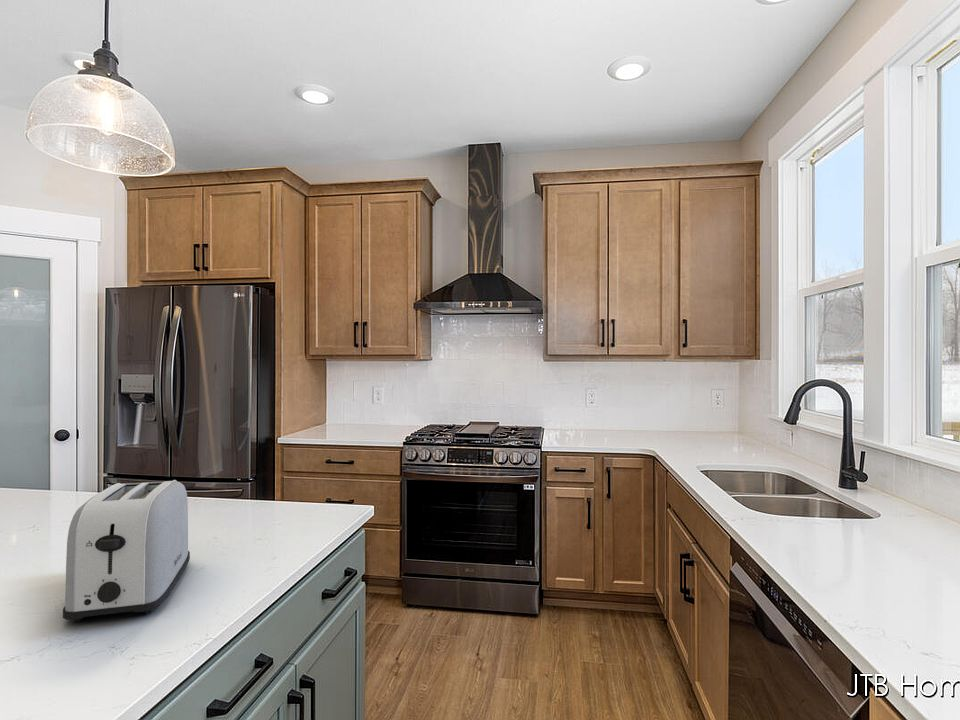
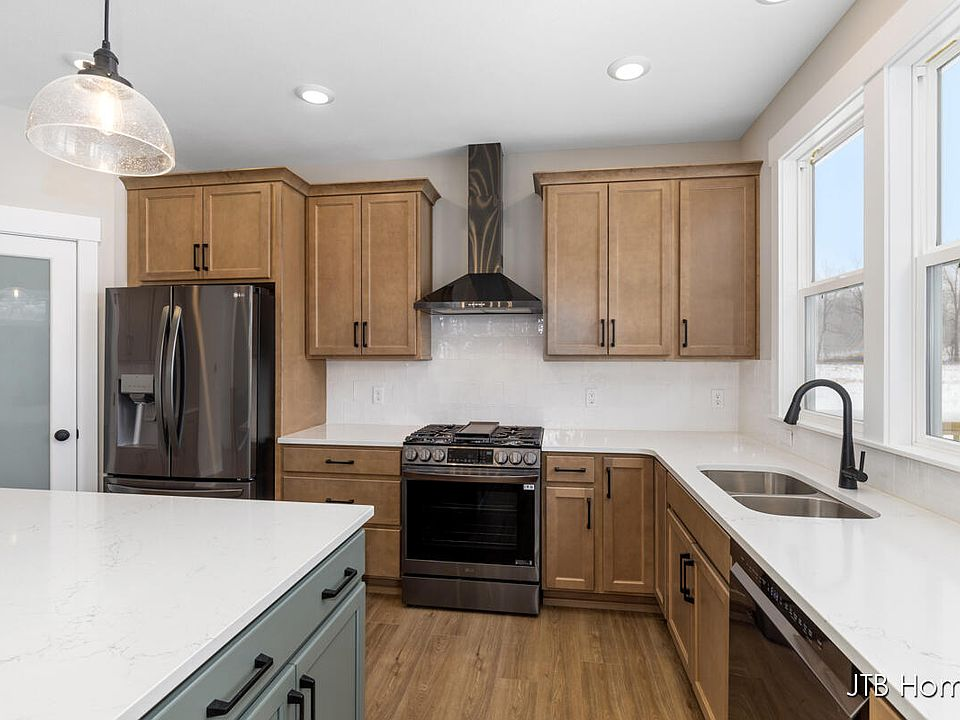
- toaster [62,479,191,623]
